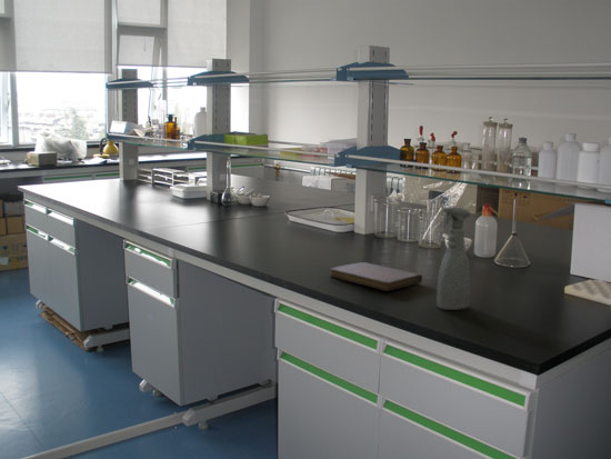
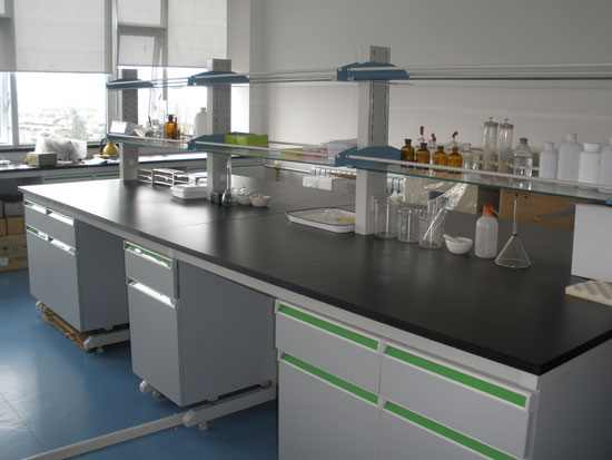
- spray bottle [435,206,472,311]
- notebook [329,261,423,292]
